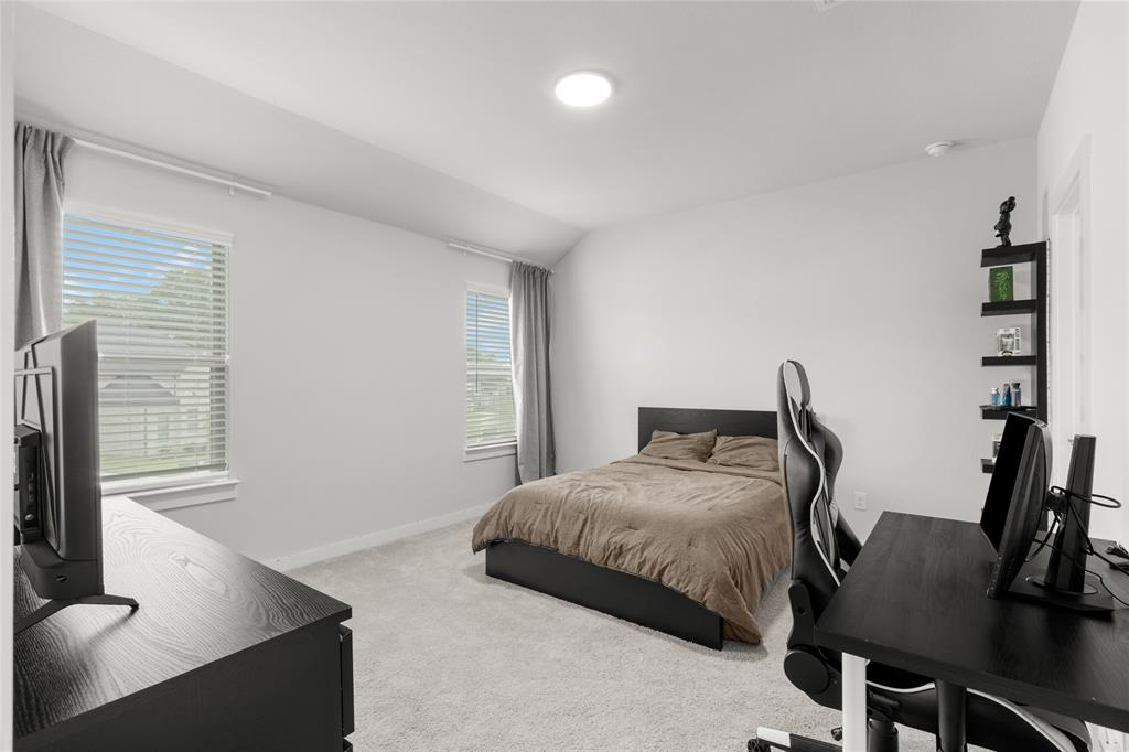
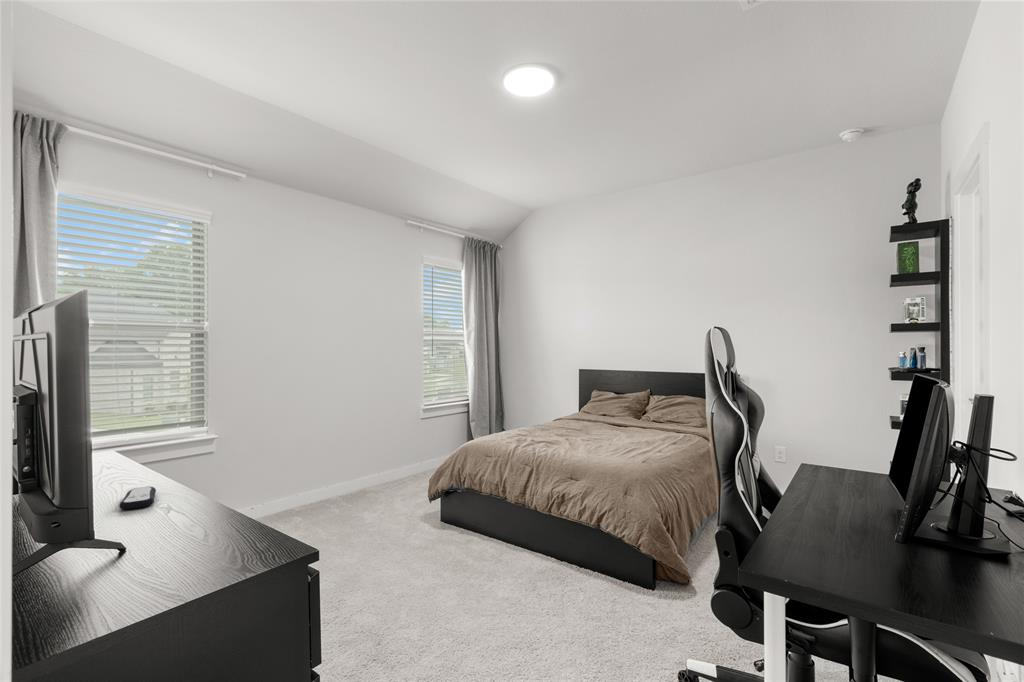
+ remote control [118,486,157,511]
